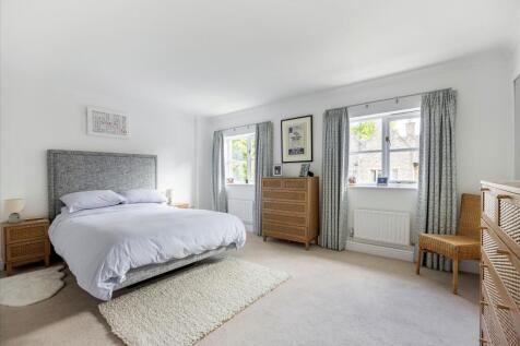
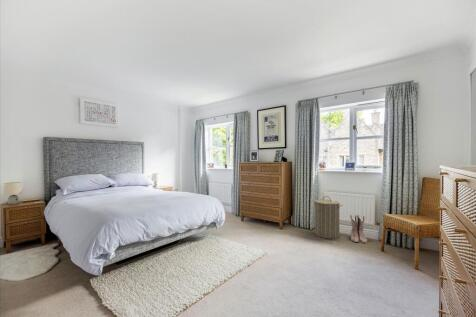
+ laundry hamper [312,195,343,240]
+ boots [349,214,368,244]
